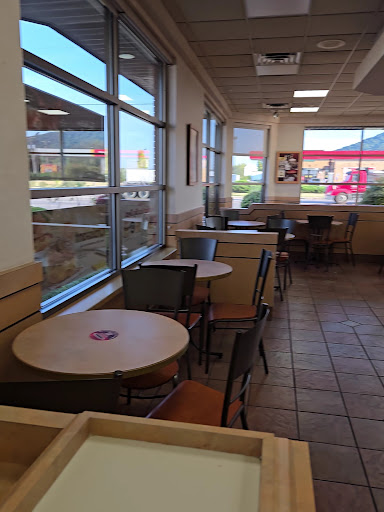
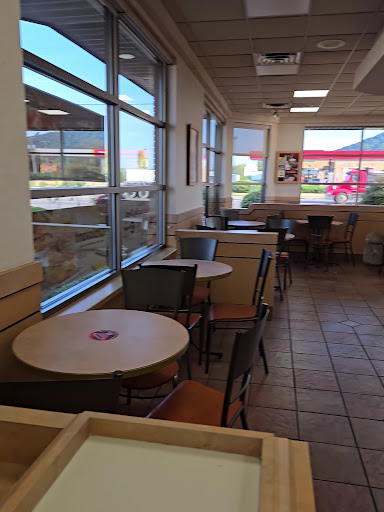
+ trash can [362,231,384,266]
